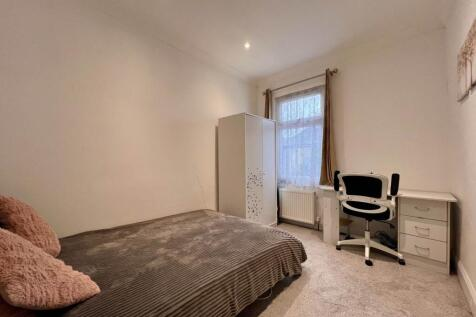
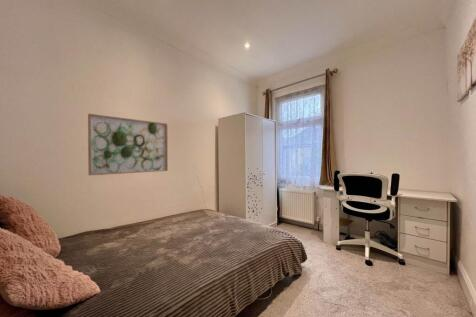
+ wall art [87,113,169,176]
